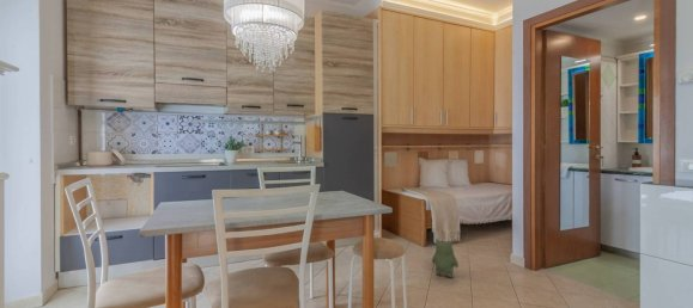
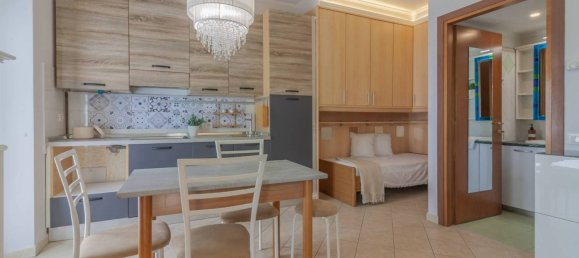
- plush toy [431,238,460,279]
